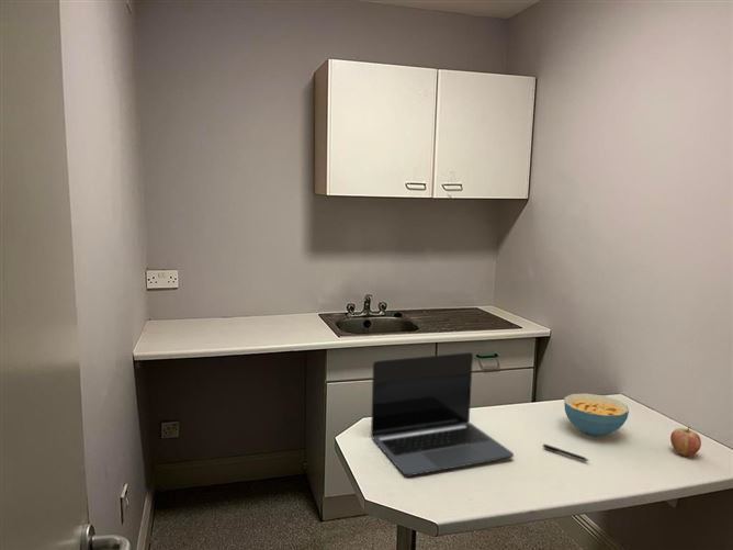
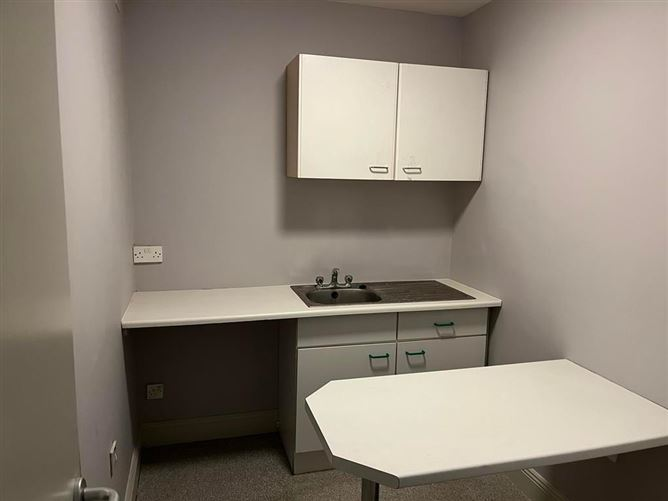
- pen [541,442,590,462]
- cereal bowl [563,392,630,437]
- fruit [669,425,702,457]
- laptop [370,351,515,476]
